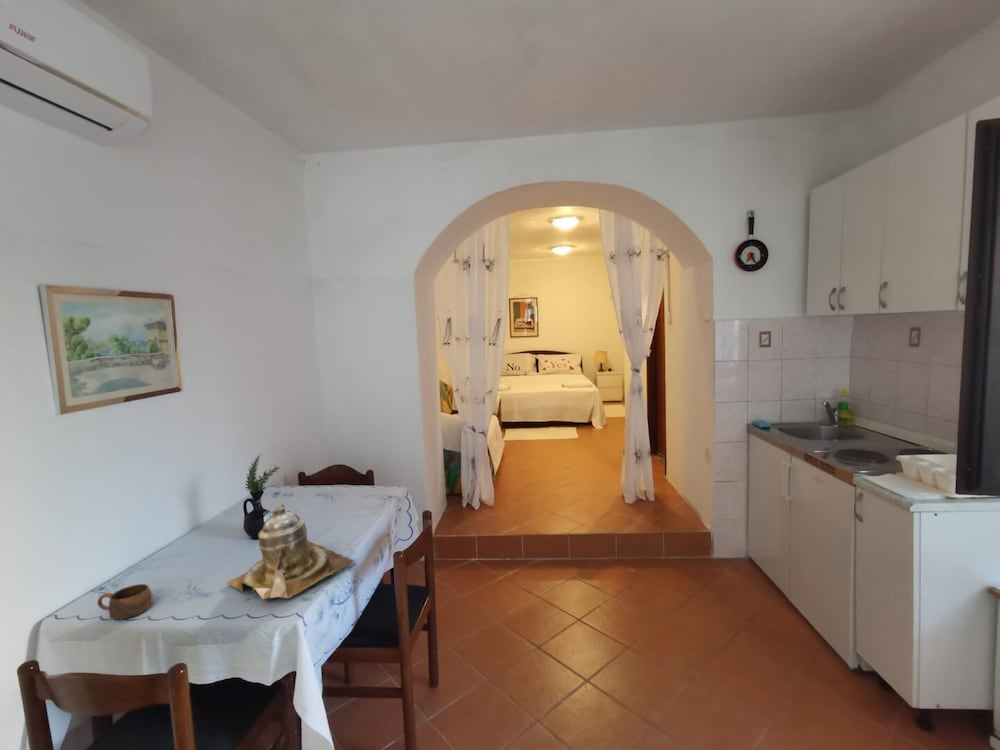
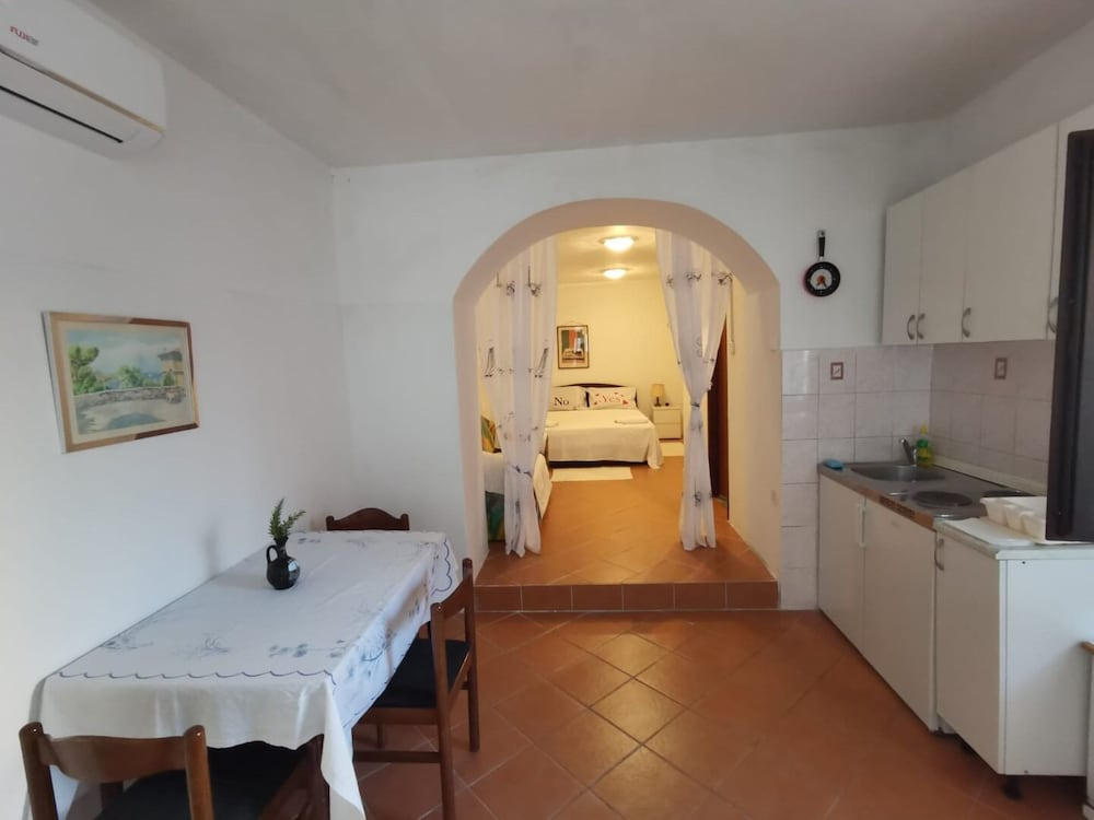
- teapot [225,504,355,600]
- cup [96,583,154,620]
